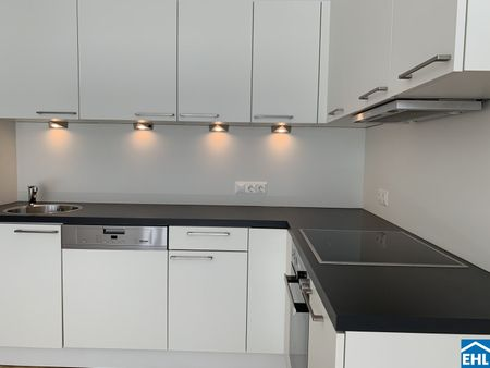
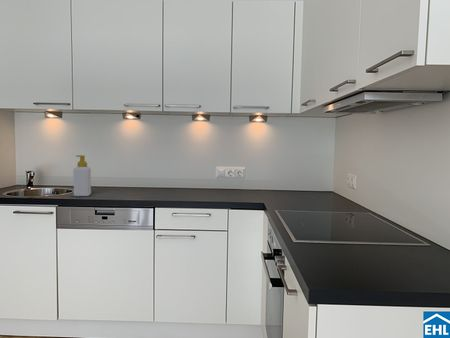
+ soap bottle [73,154,92,197]
